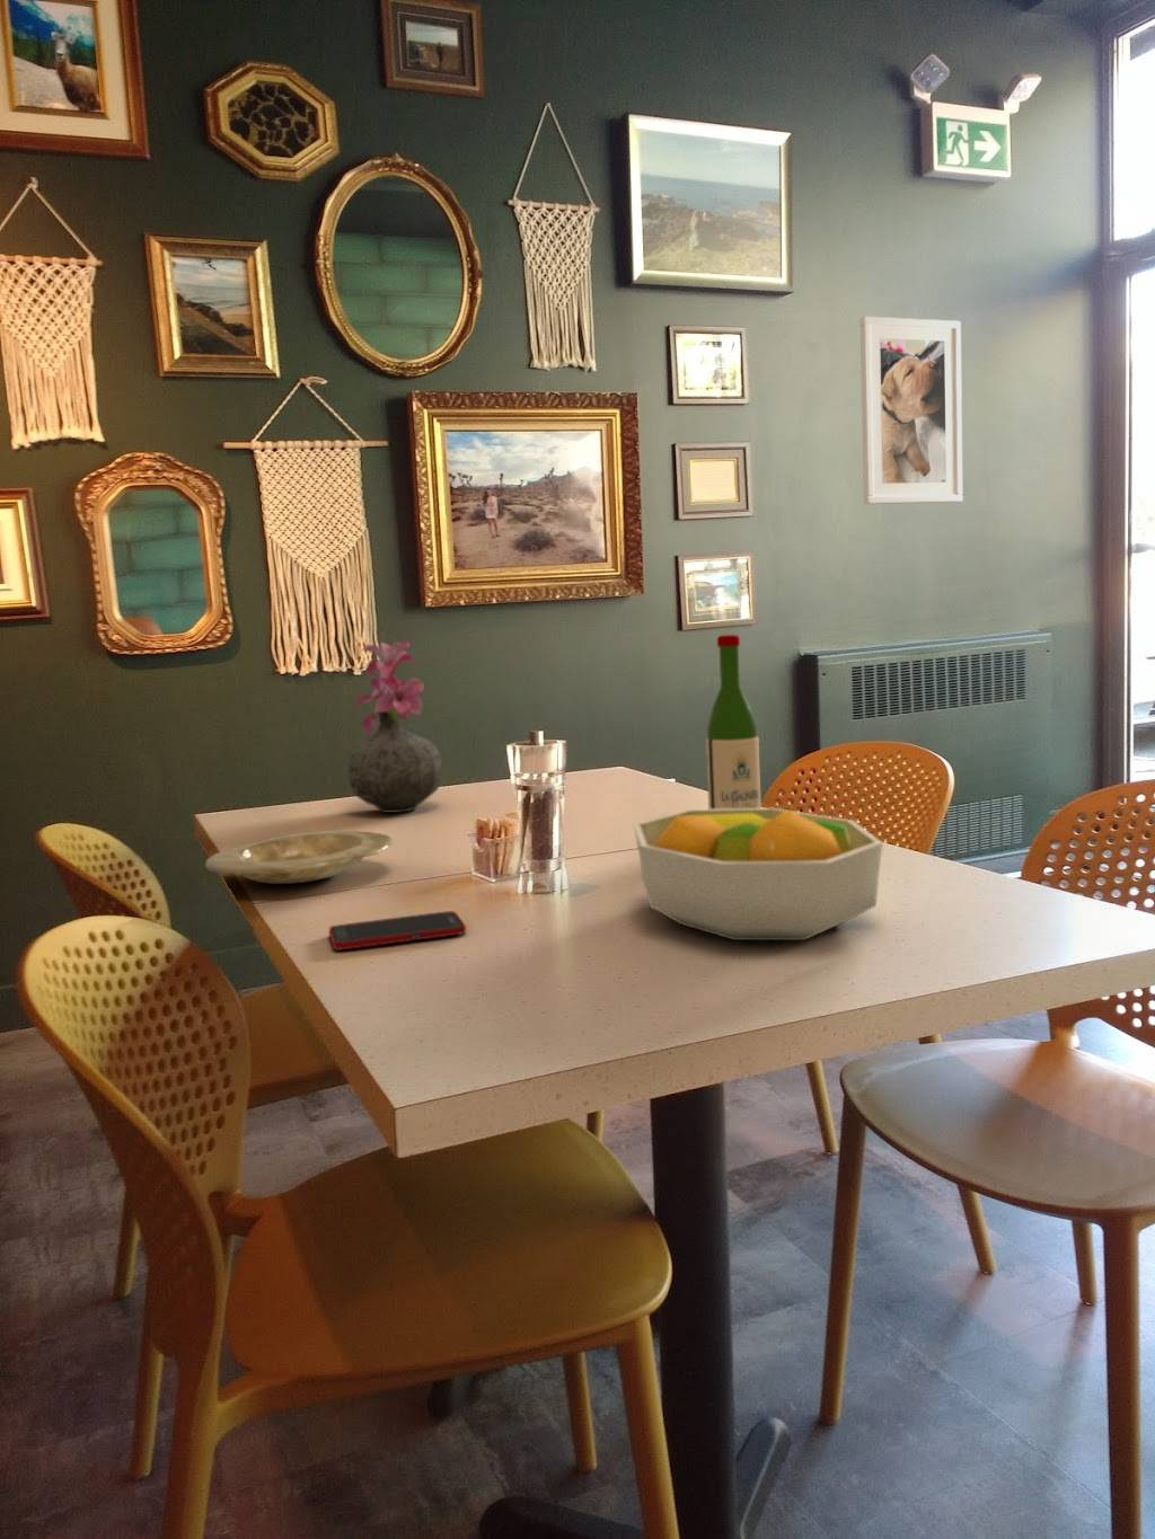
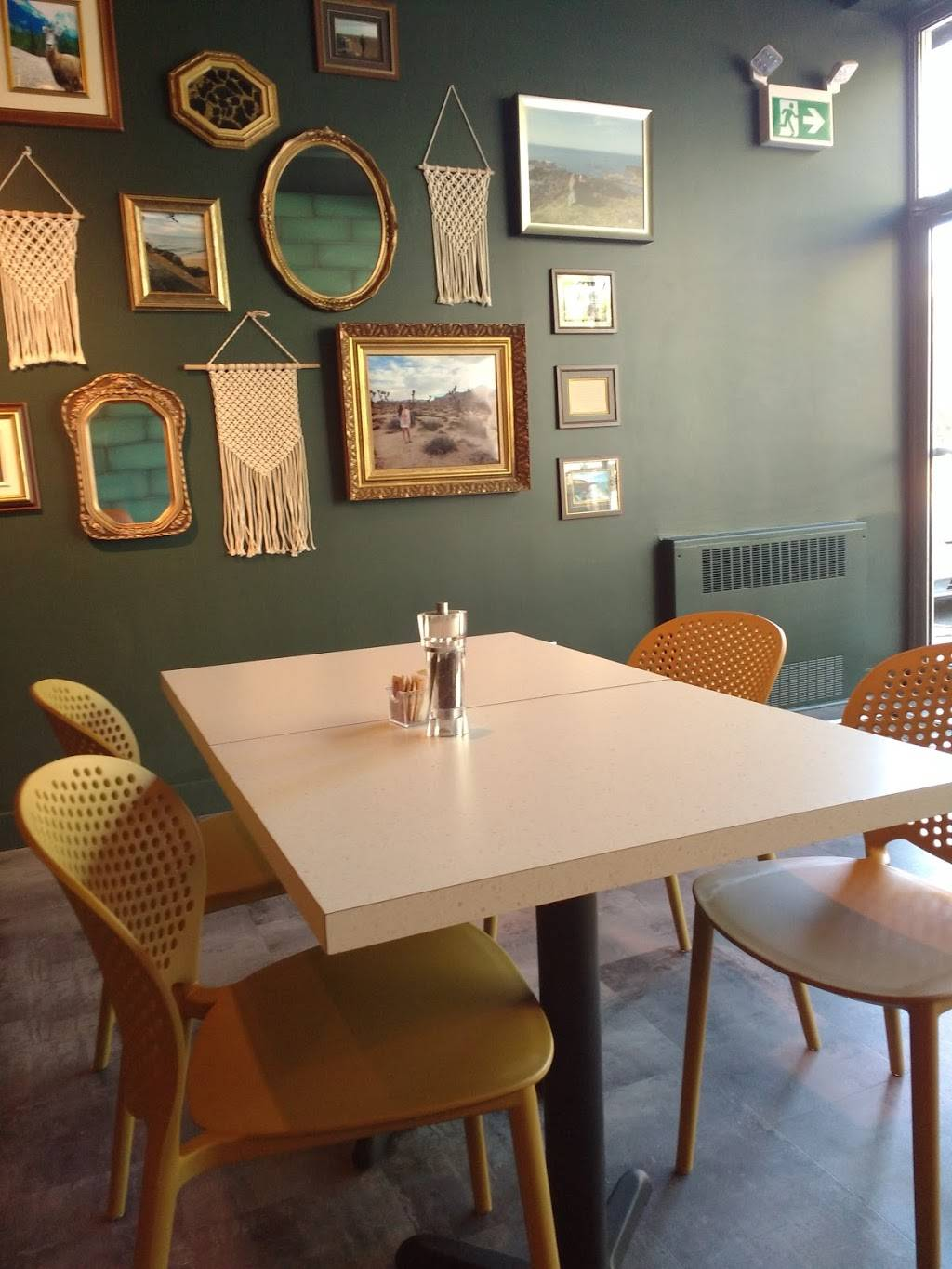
- vase [347,640,443,814]
- fruit bowl [633,808,884,941]
- wine bottle [705,633,762,810]
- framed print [859,315,963,505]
- plate [204,830,394,885]
- cell phone [329,910,467,952]
